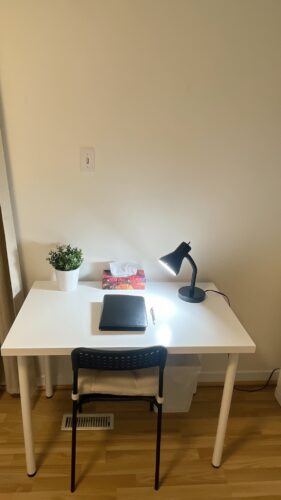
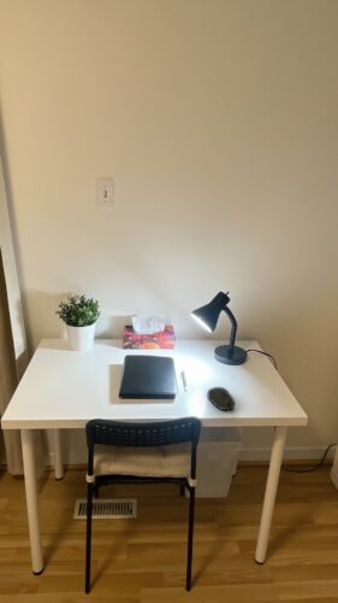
+ computer mouse [206,386,236,411]
